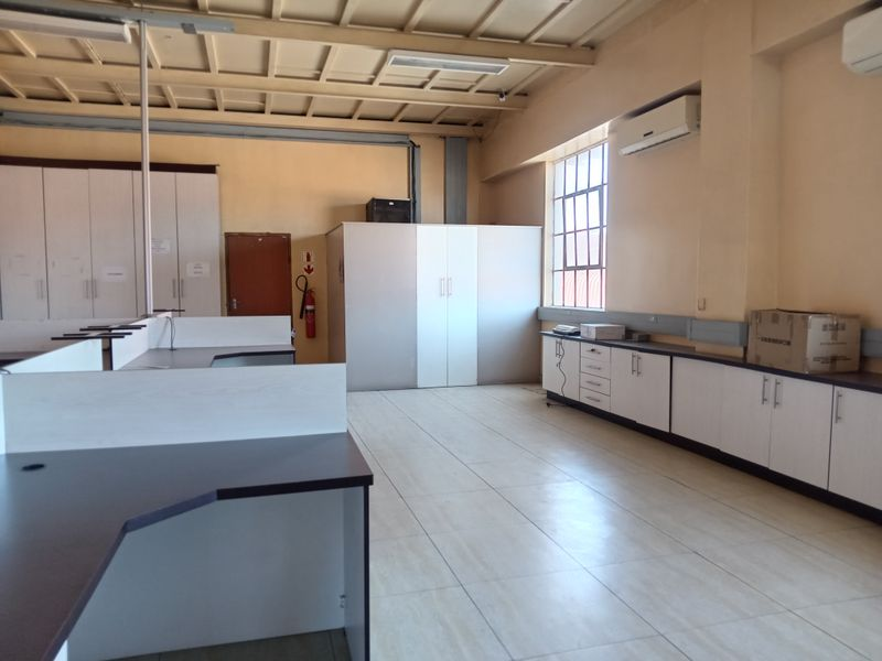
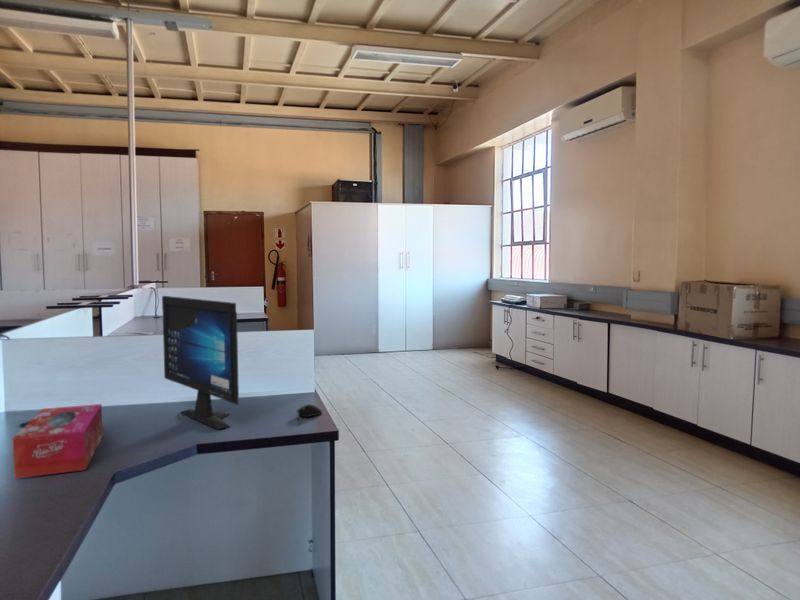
+ computer mouse [295,404,323,425]
+ tissue box [12,403,104,479]
+ computer monitor [161,295,240,430]
